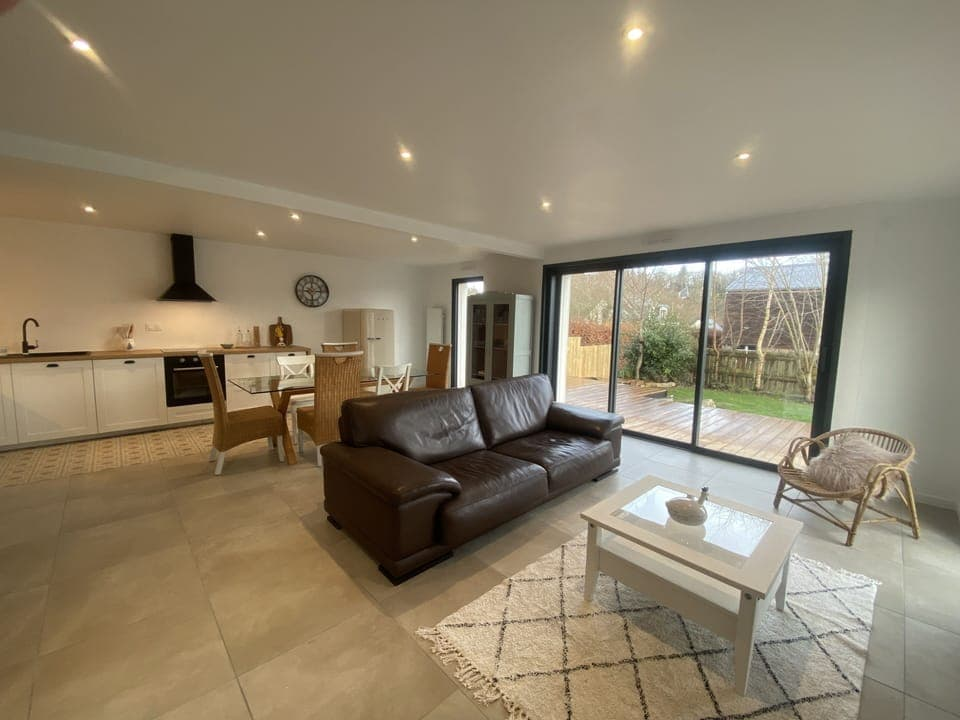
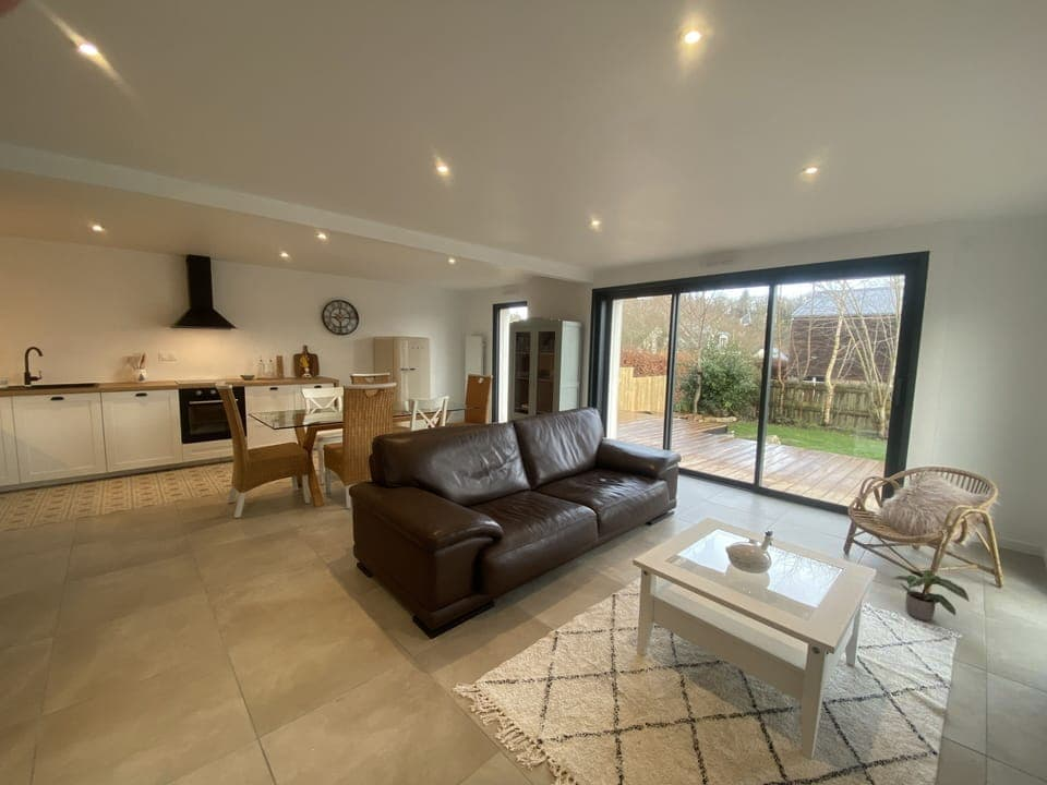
+ potted plant [891,568,970,623]
